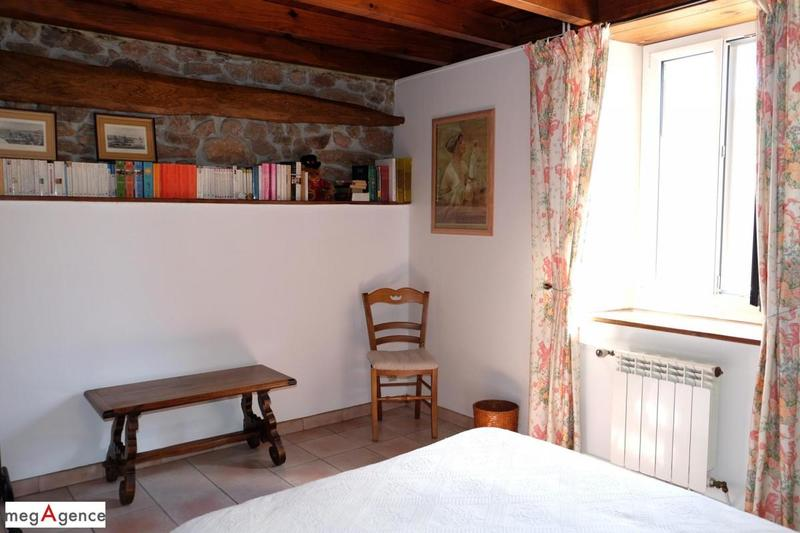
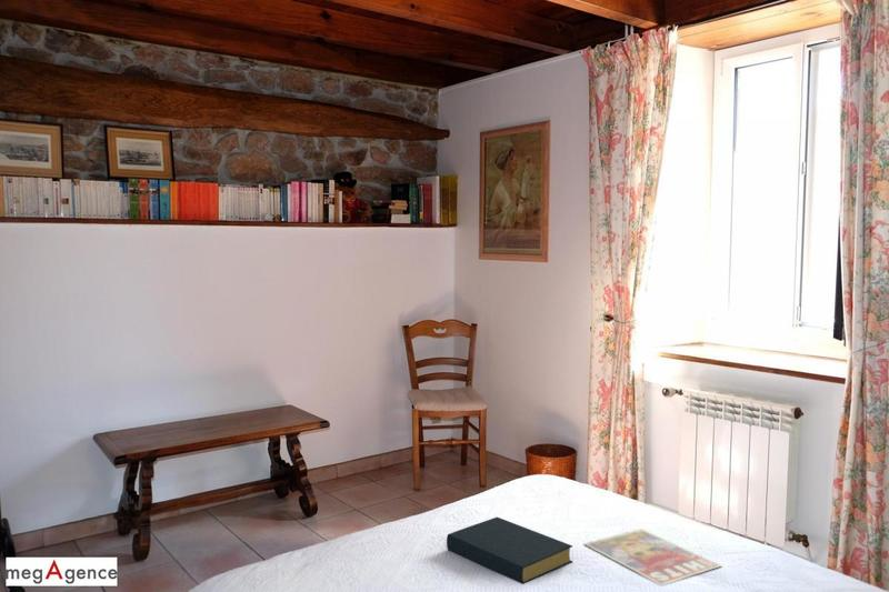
+ hardback book [446,515,573,585]
+ magazine [583,528,723,586]
